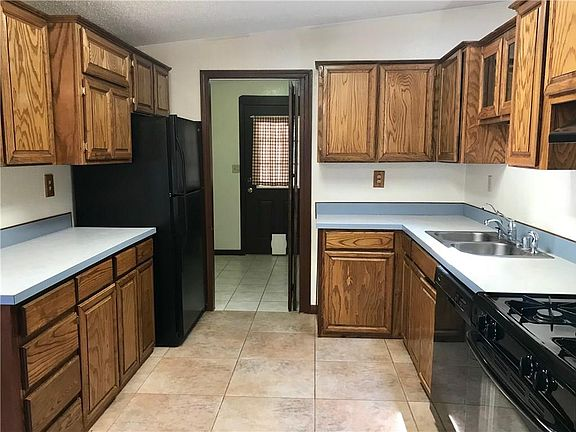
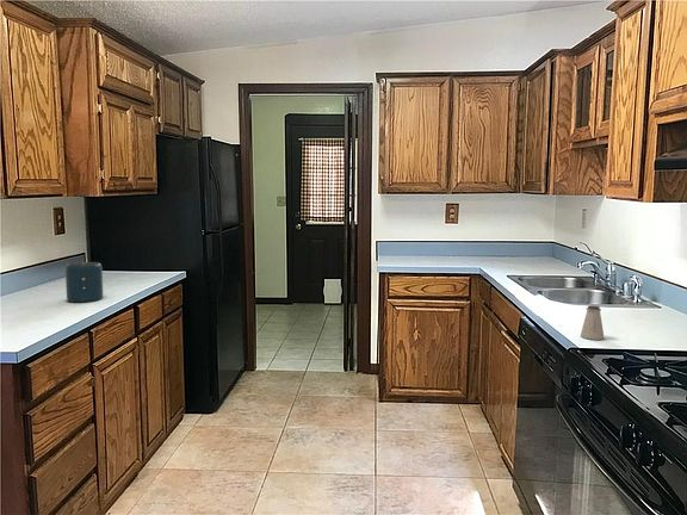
+ speaker [64,261,104,304]
+ saltshaker [580,304,605,341]
